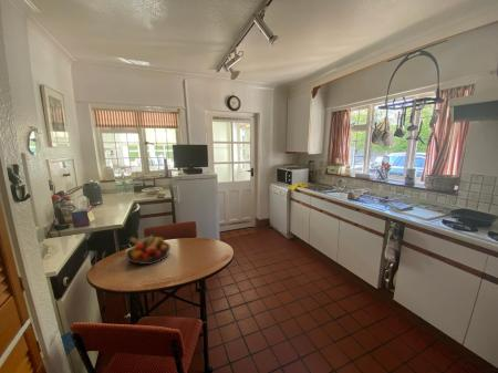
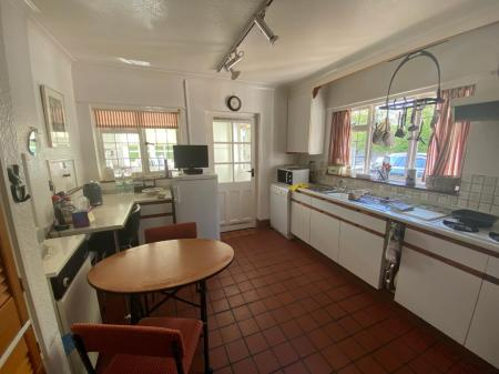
- fruit bowl [124,235,172,266]
